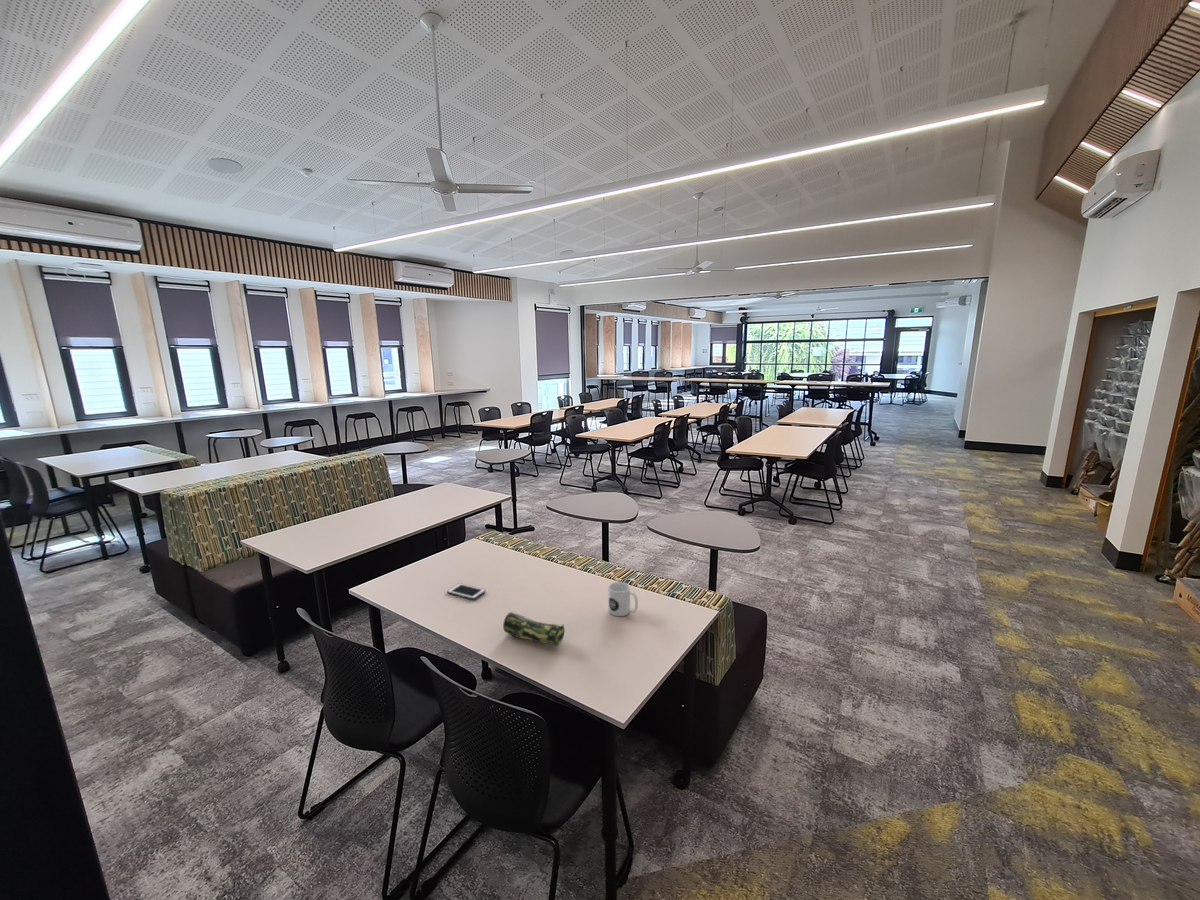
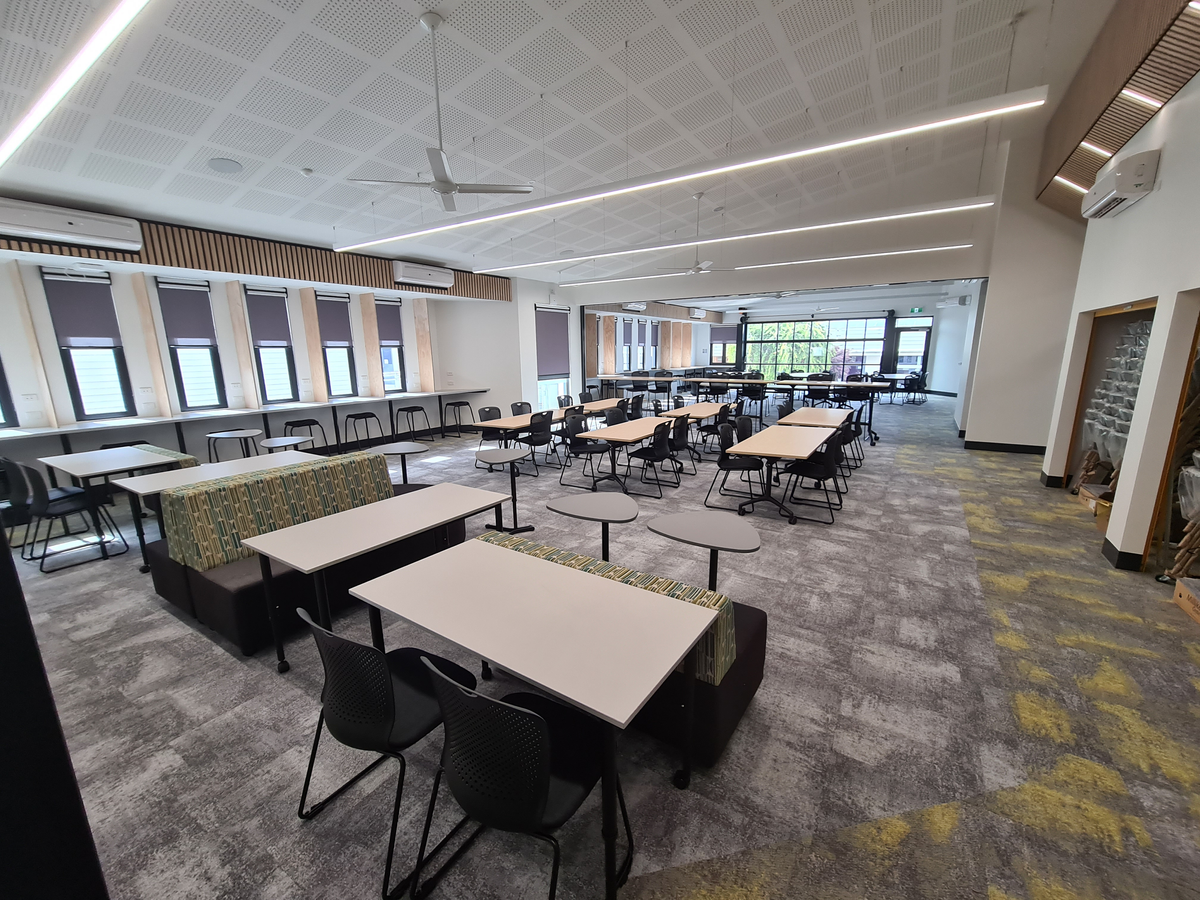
- cell phone [446,582,486,600]
- mug [607,581,639,617]
- pencil case [502,611,566,647]
